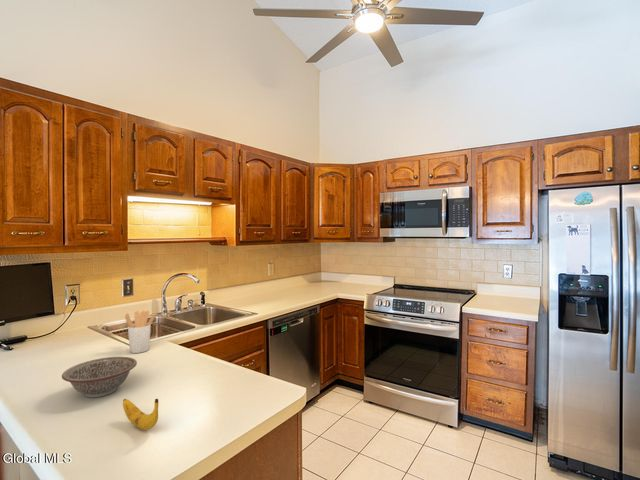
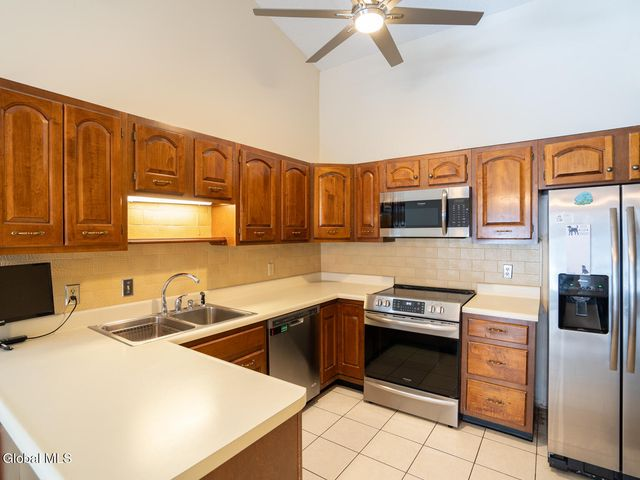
- utensil holder [124,310,156,354]
- banana [122,398,159,431]
- decorative bowl [61,356,138,399]
